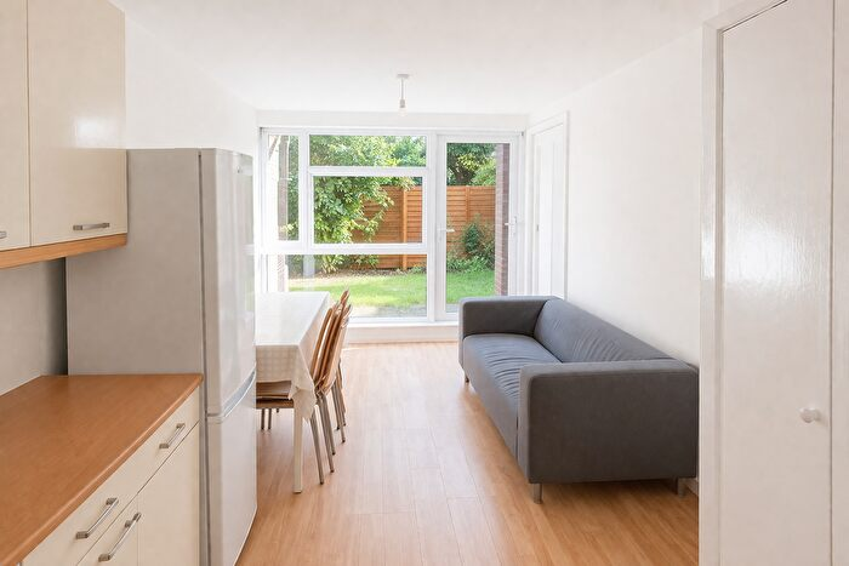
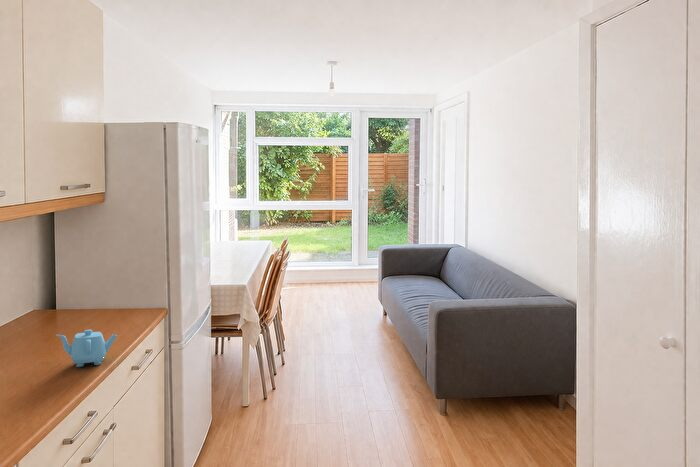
+ teapot [56,329,118,368]
